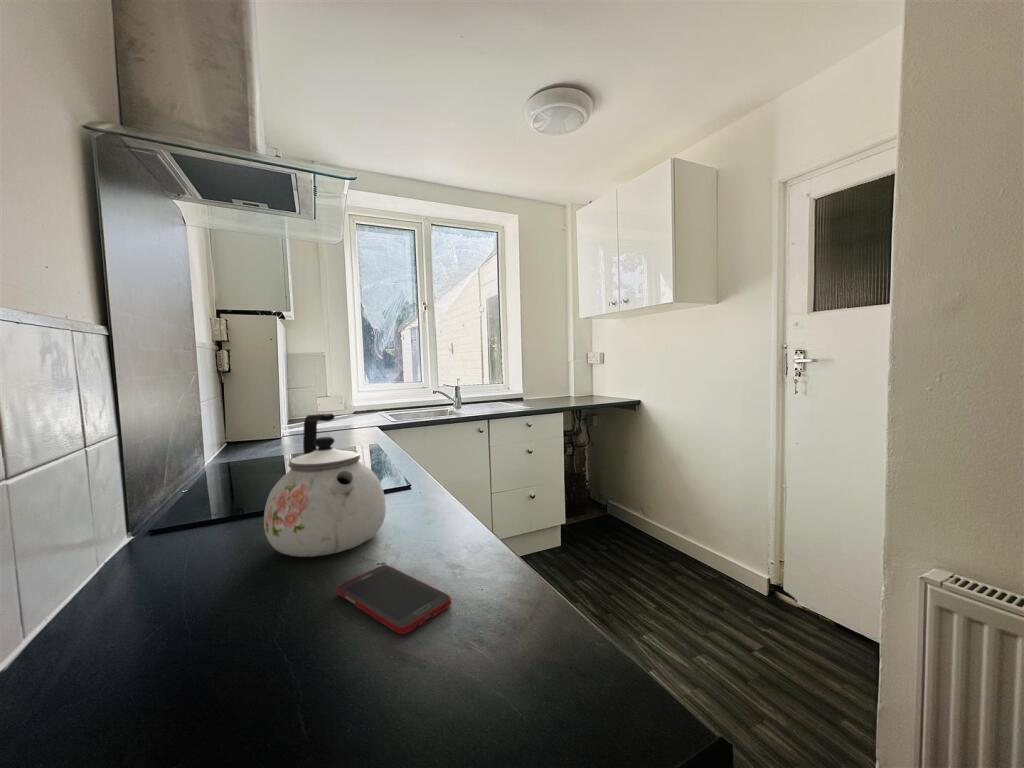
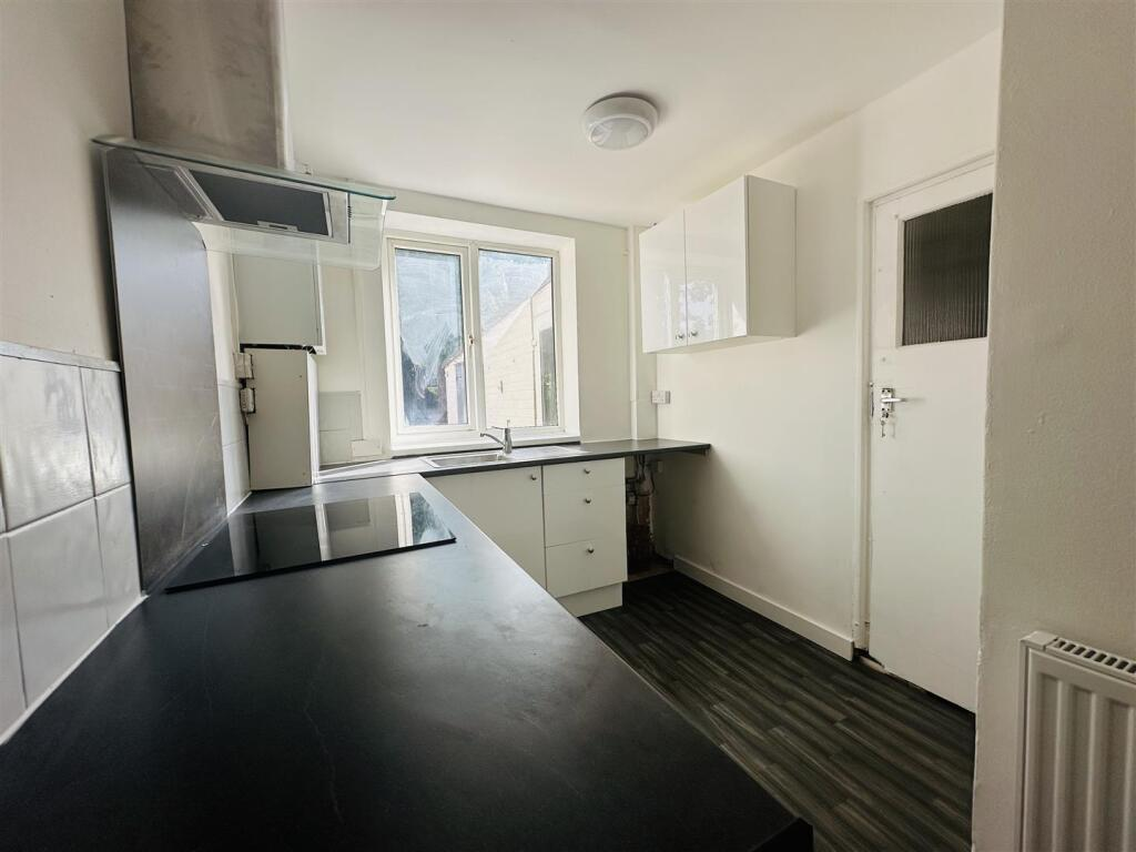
- kettle [263,413,387,558]
- cell phone [336,564,452,635]
